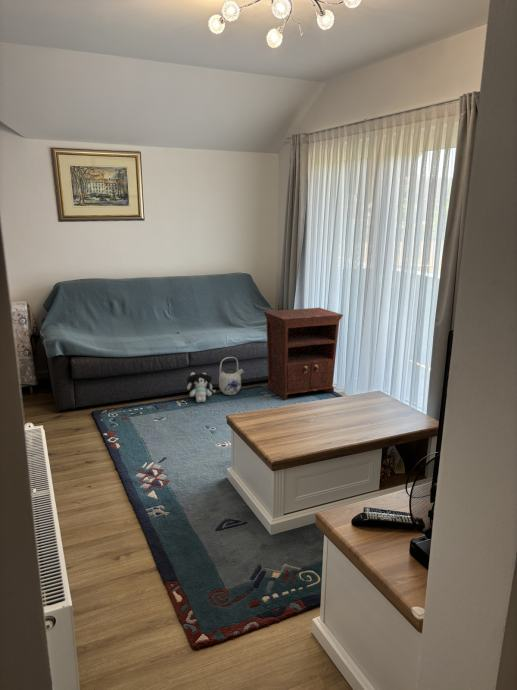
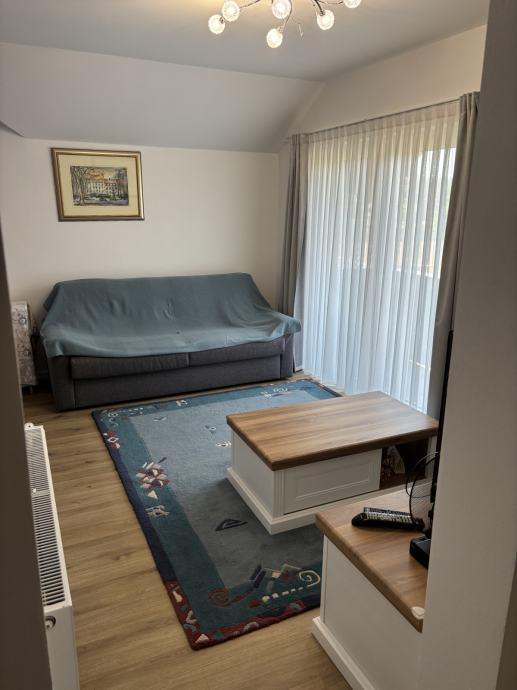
- teapot [218,356,245,396]
- plush toy [186,371,217,403]
- nightstand [262,307,344,401]
